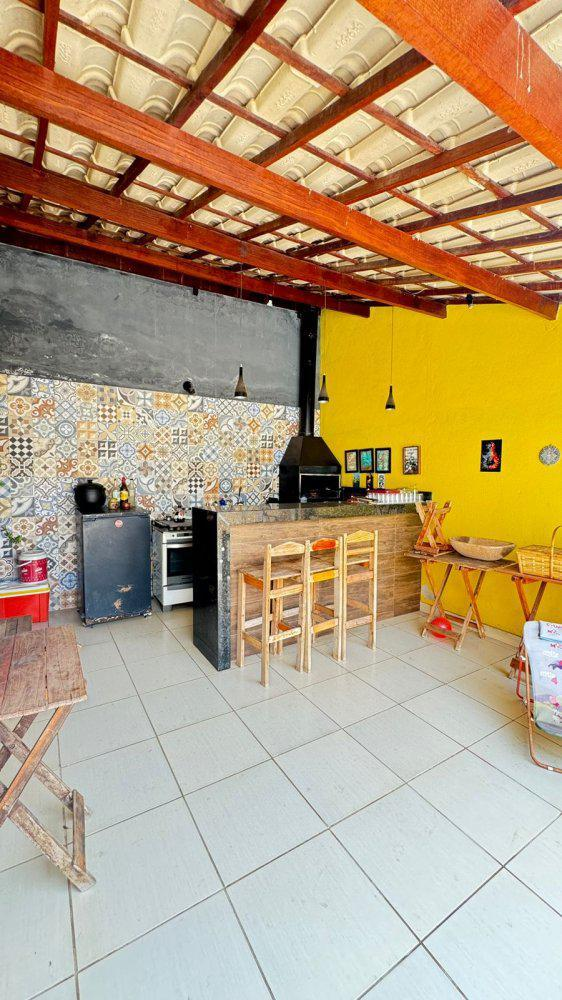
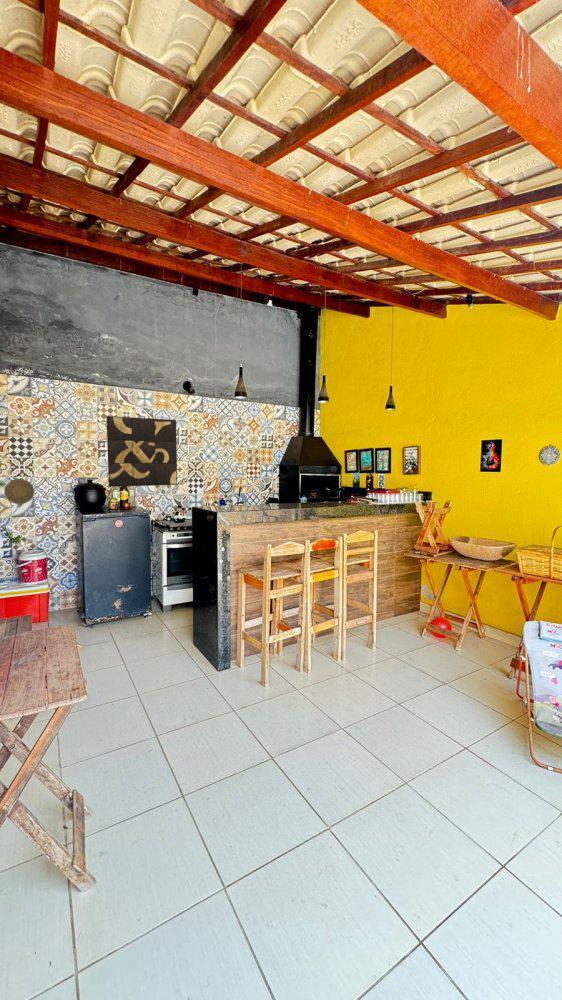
+ wall art [105,415,178,488]
+ decorative plate [3,478,35,505]
